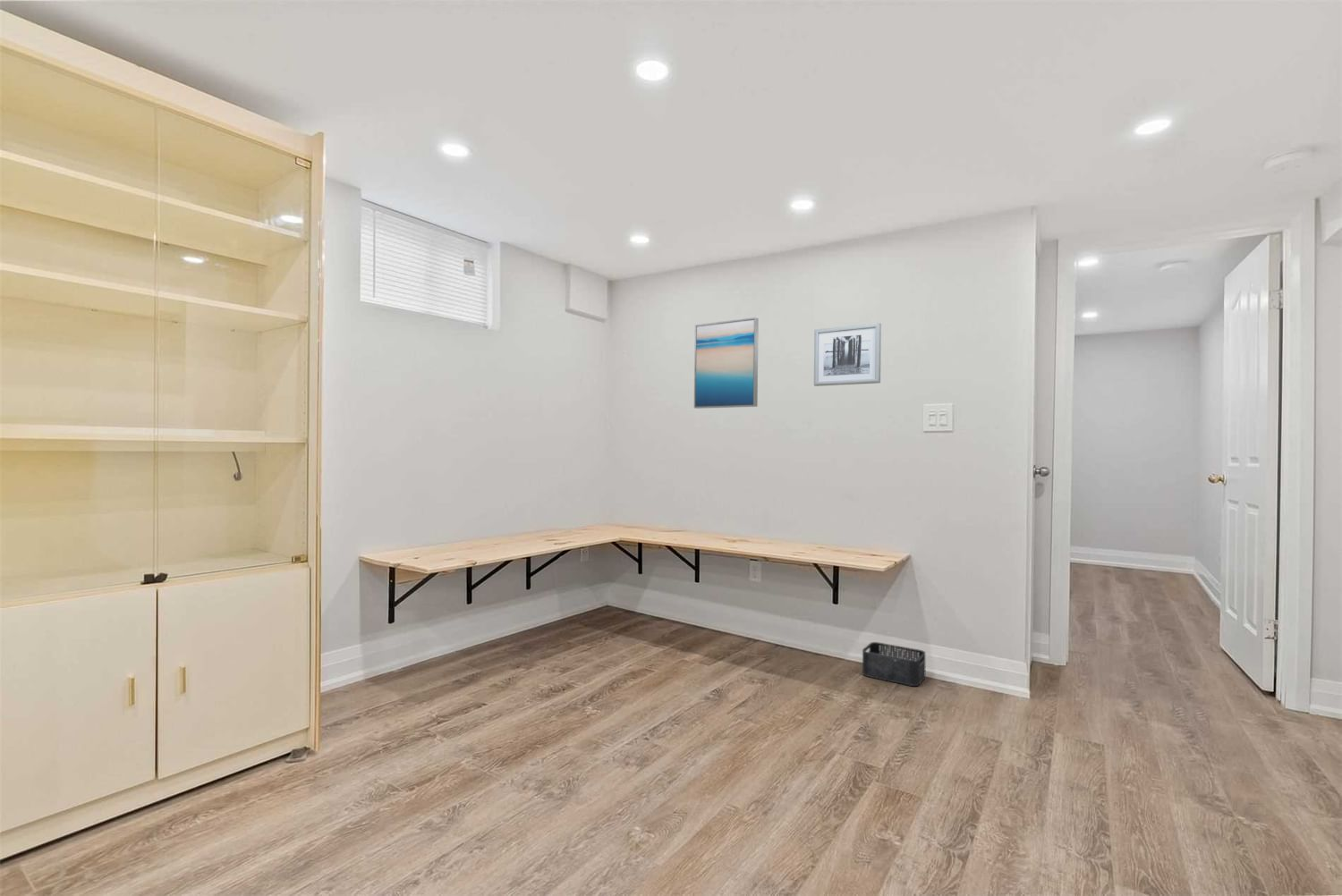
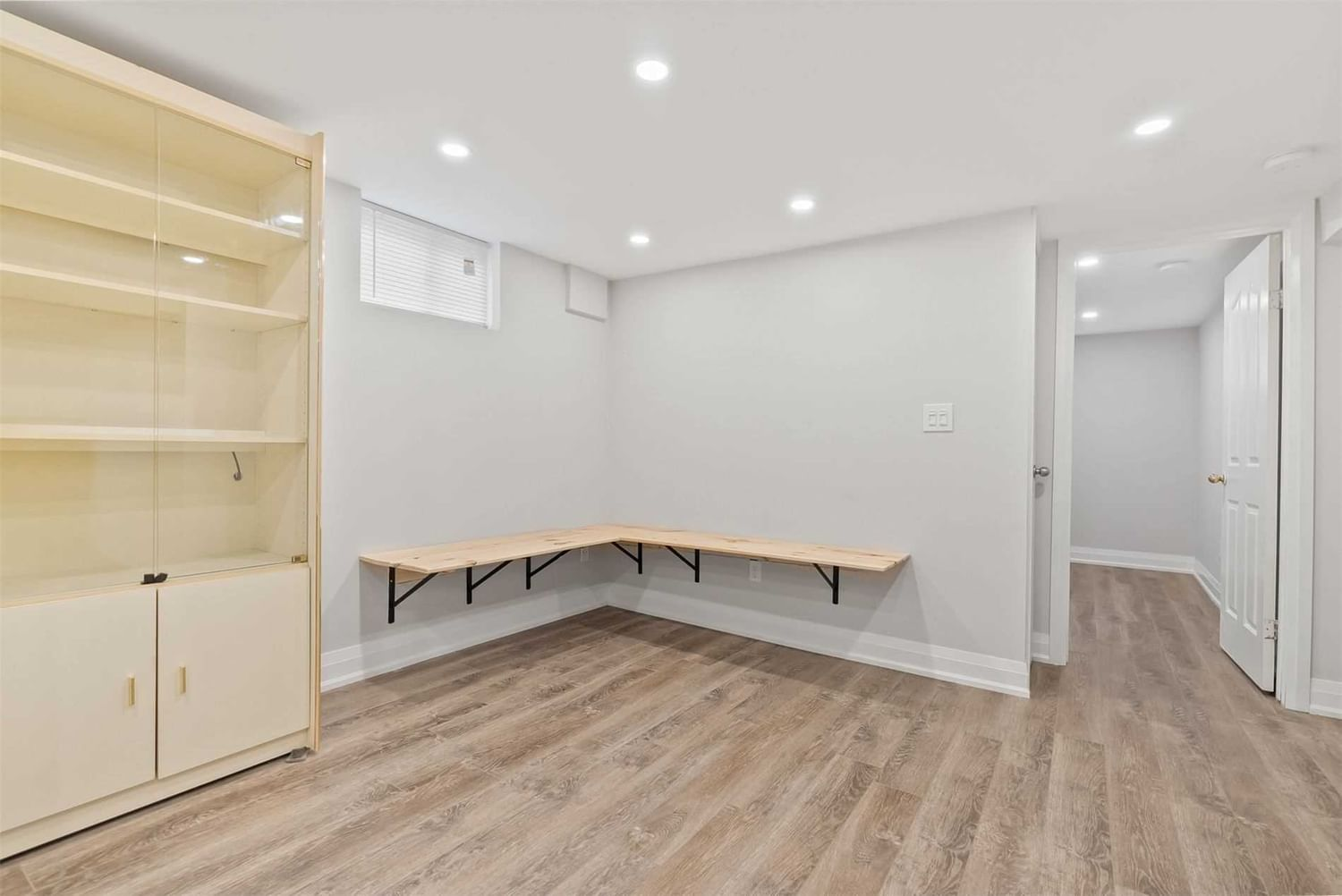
- storage bin [862,641,927,687]
- wall art [693,317,760,410]
- wall art [813,322,882,387]
